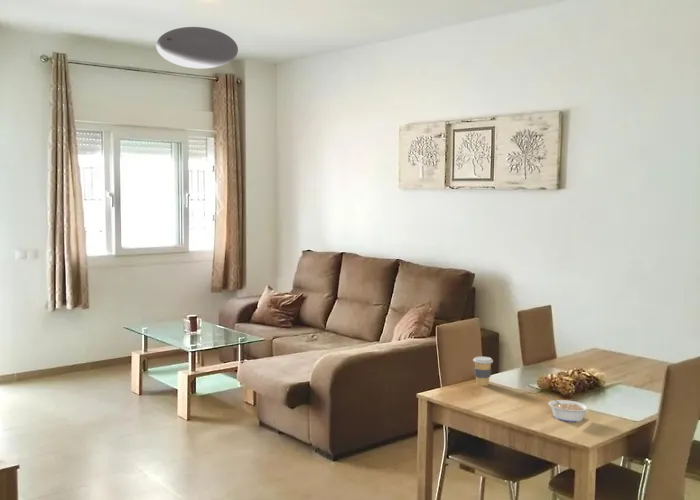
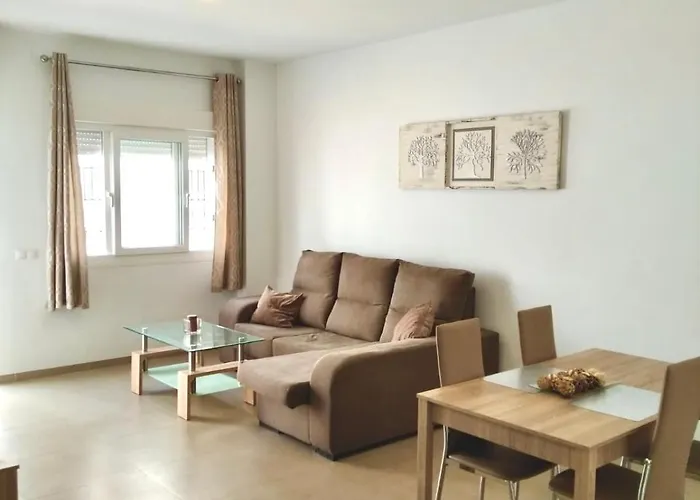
- ceiling light [155,26,239,69]
- legume [547,394,590,423]
- coffee cup [472,355,494,387]
